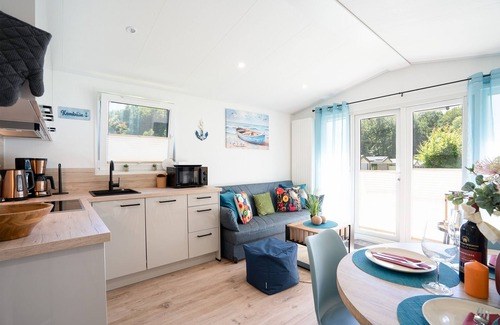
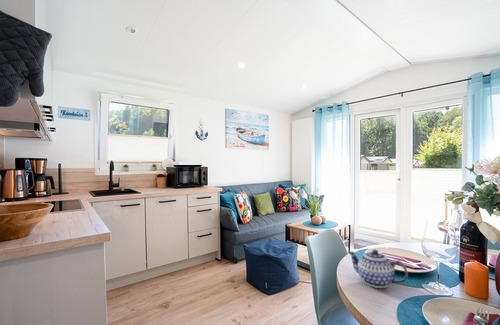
+ teapot [347,249,409,289]
